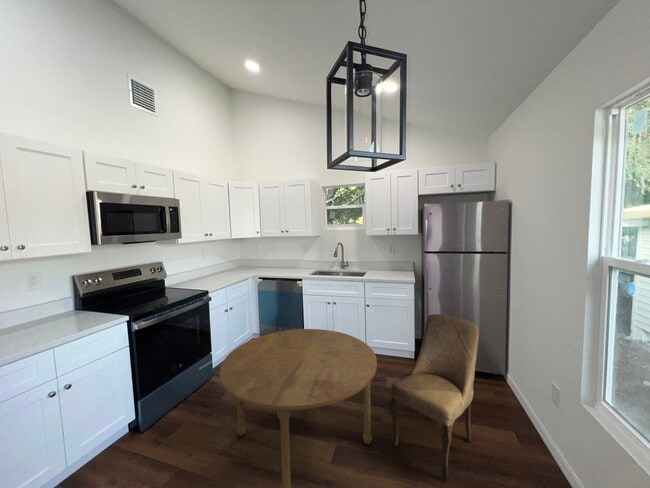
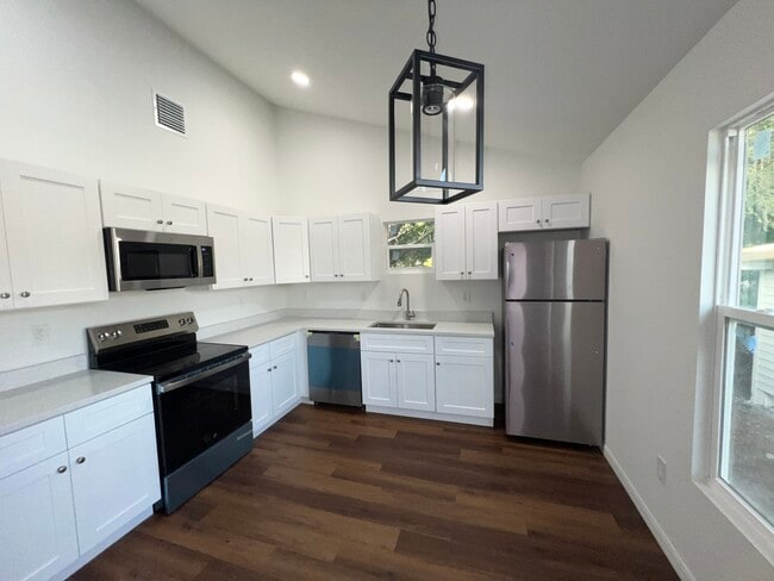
- dining table [219,328,378,488]
- dining chair [388,313,480,481]
